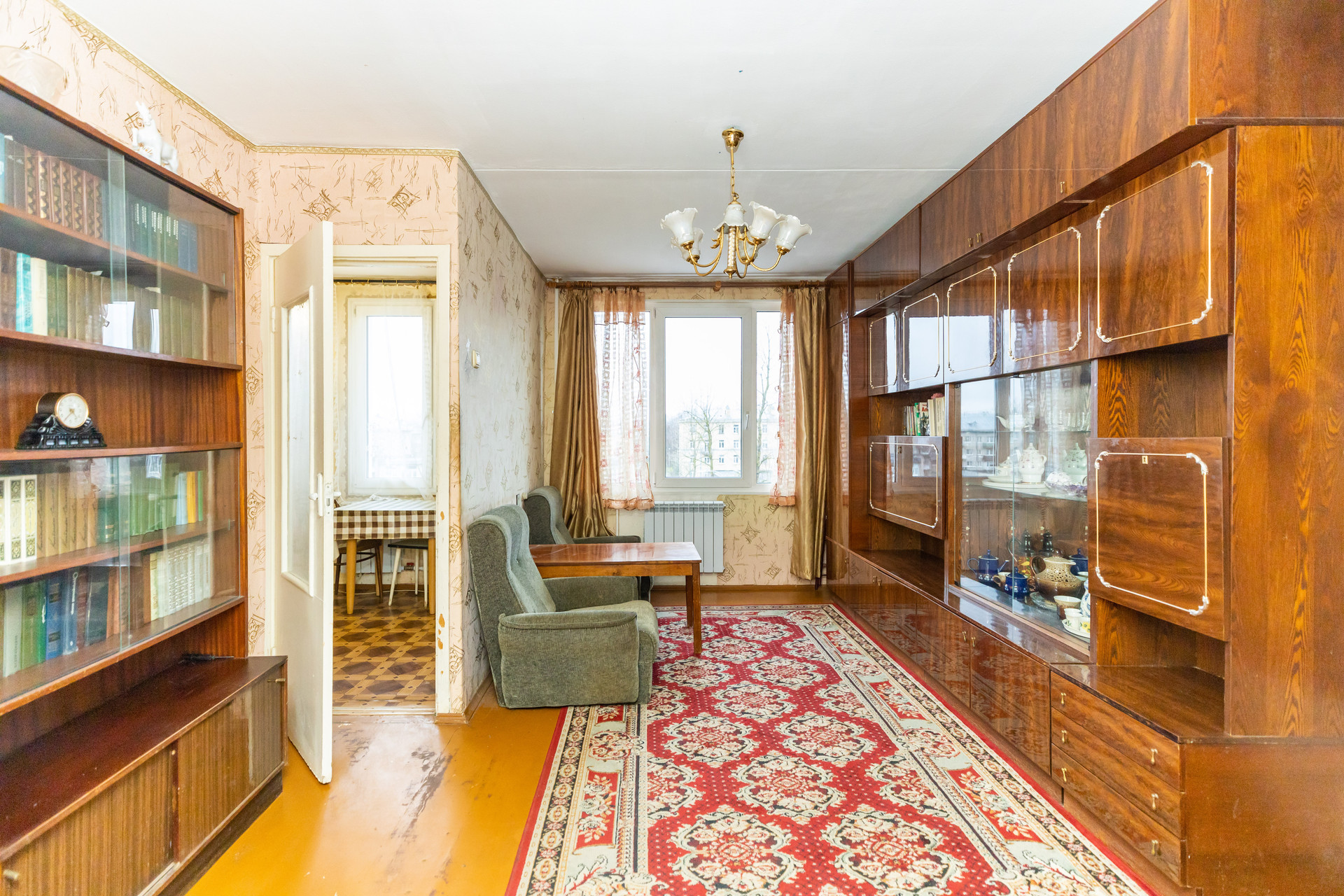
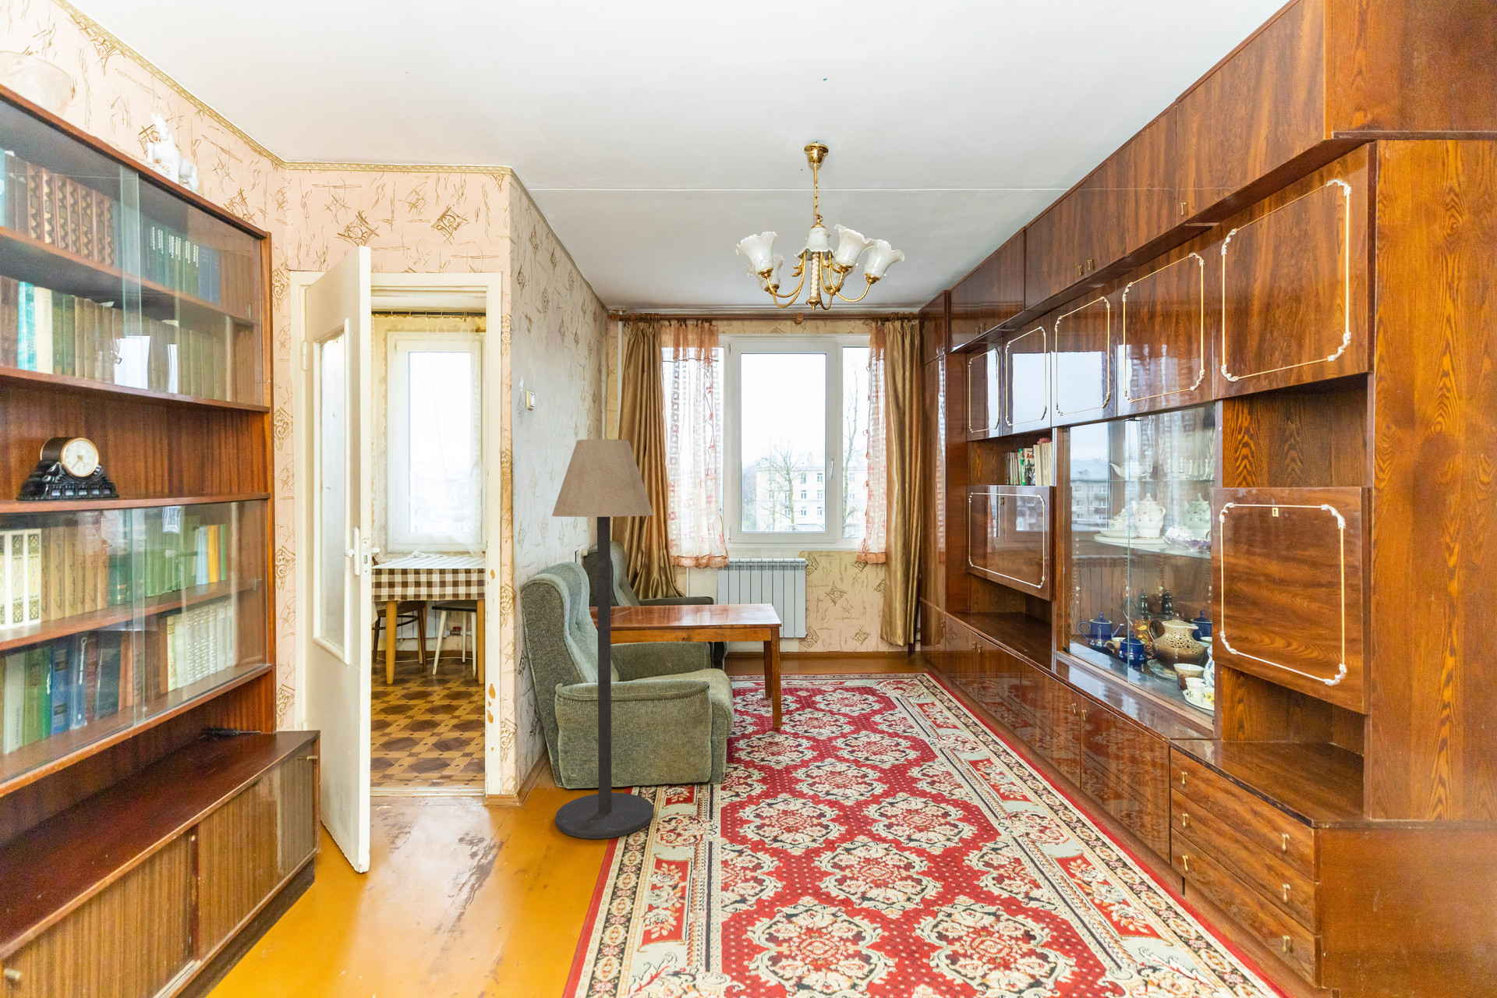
+ floor lamp [551,438,654,840]
